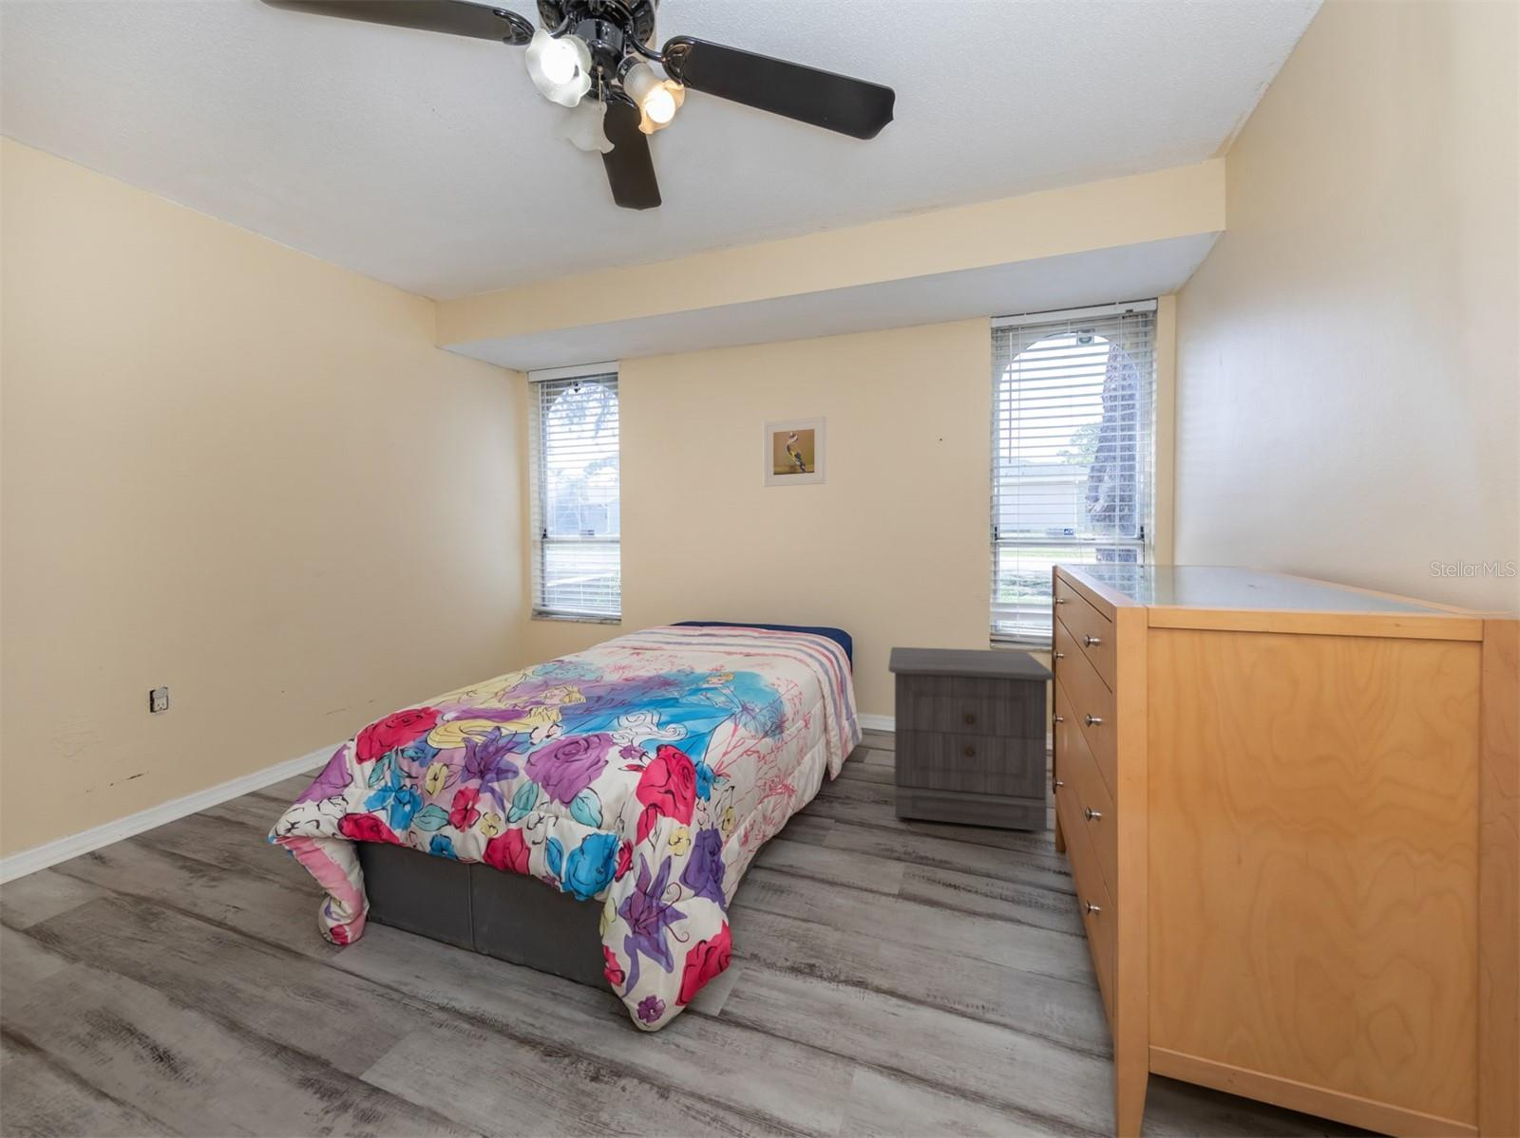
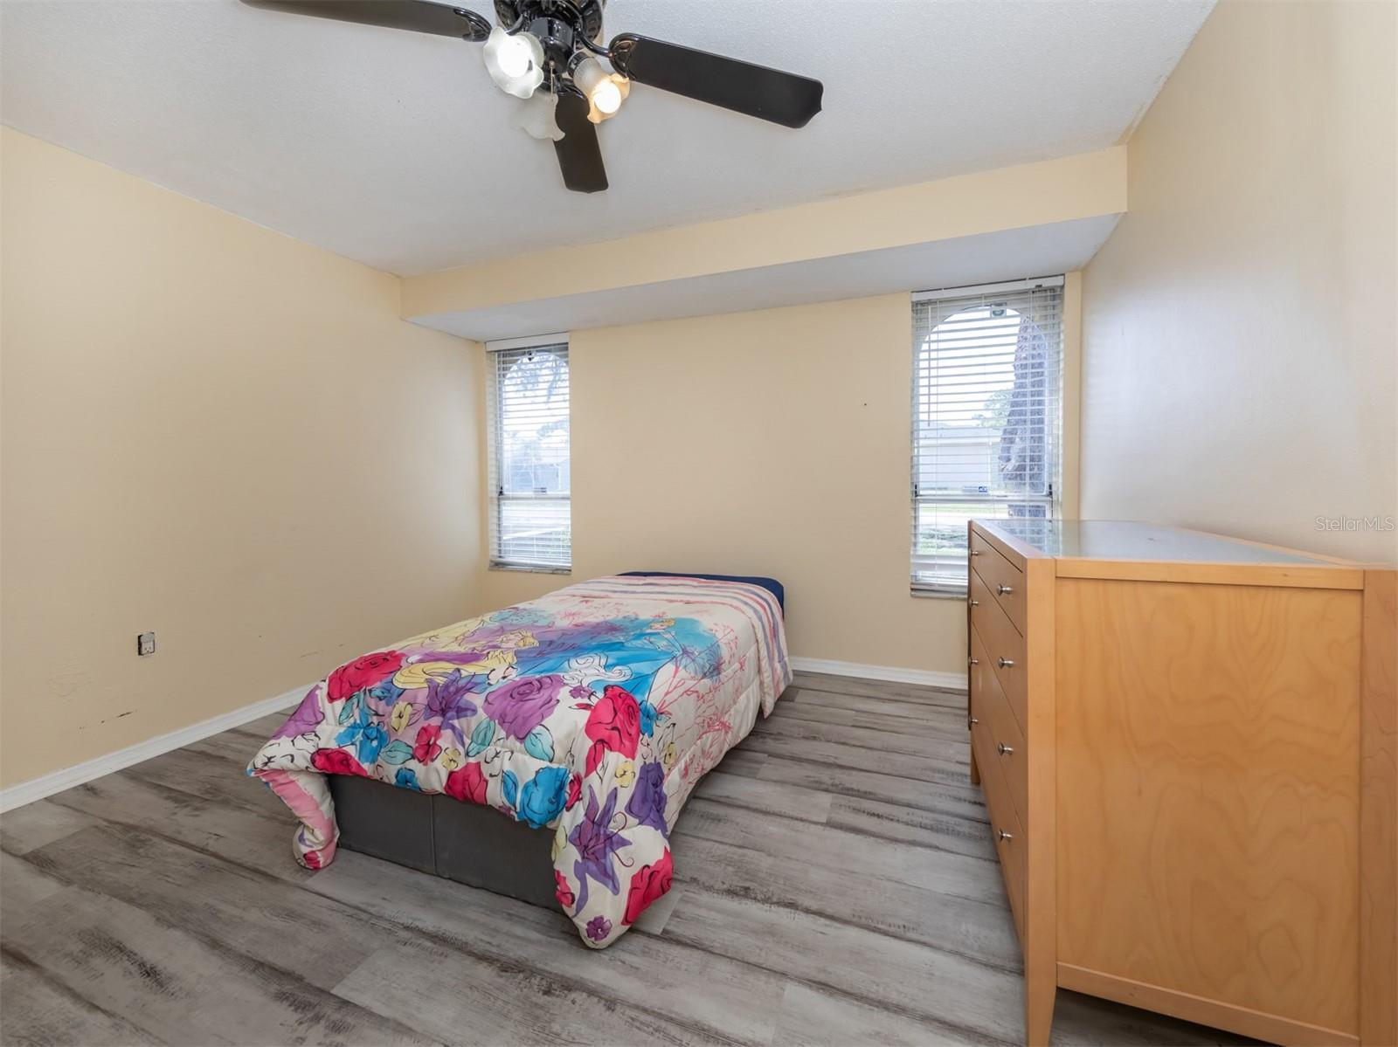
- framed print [762,416,828,488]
- nightstand [887,647,1055,832]
